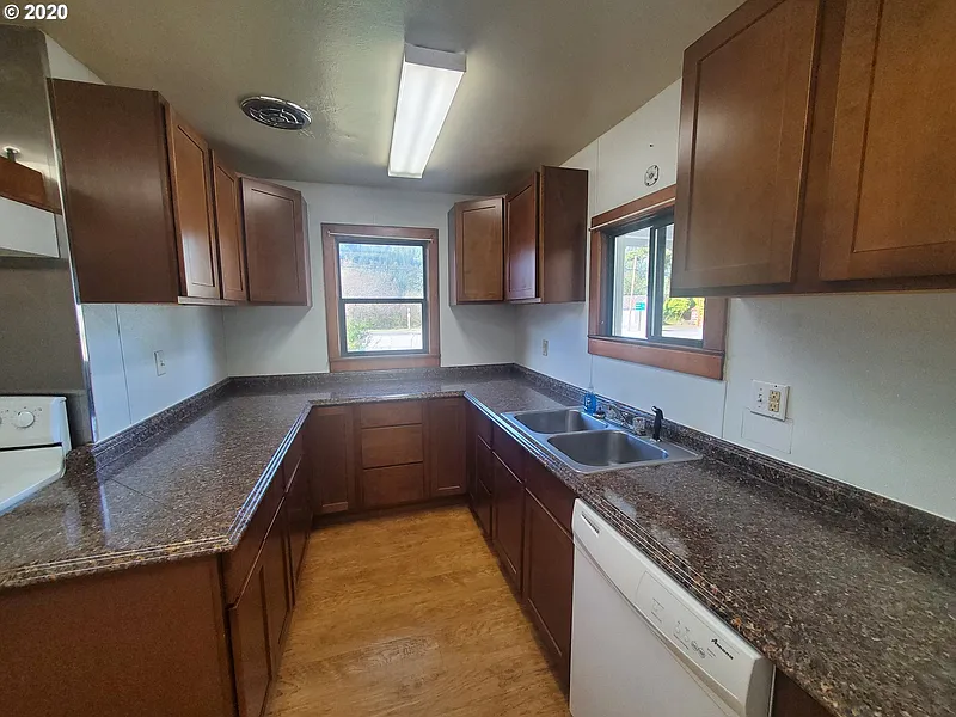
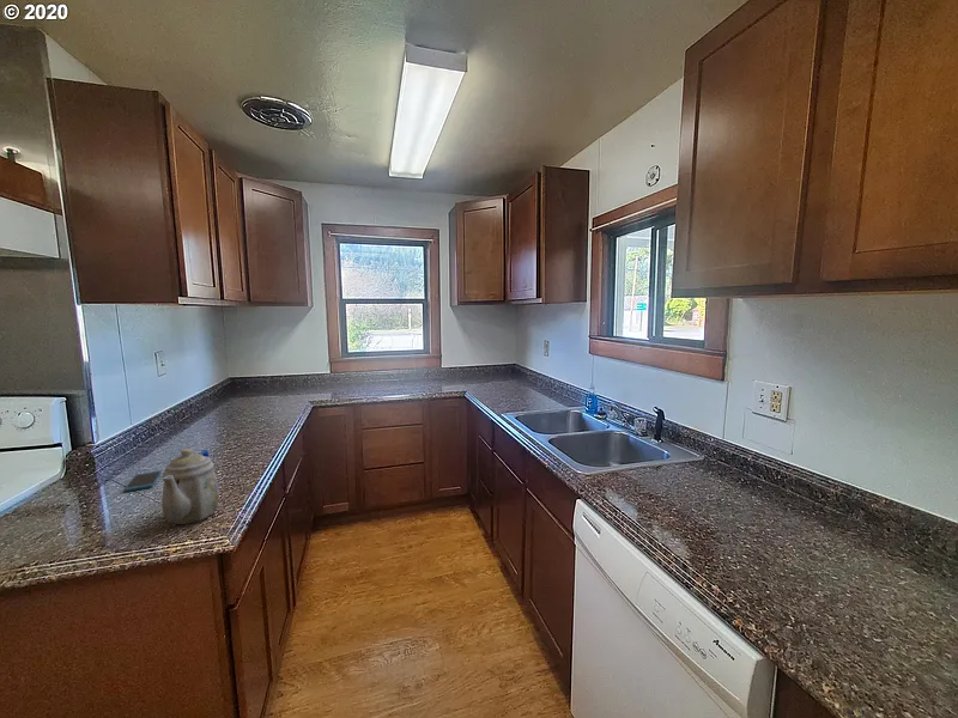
+ smartphone [123,469,163,493]
+ teapot [160,448,220,525]
